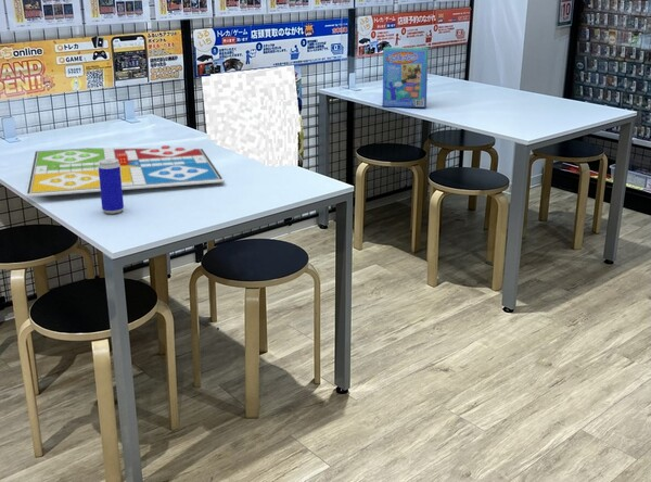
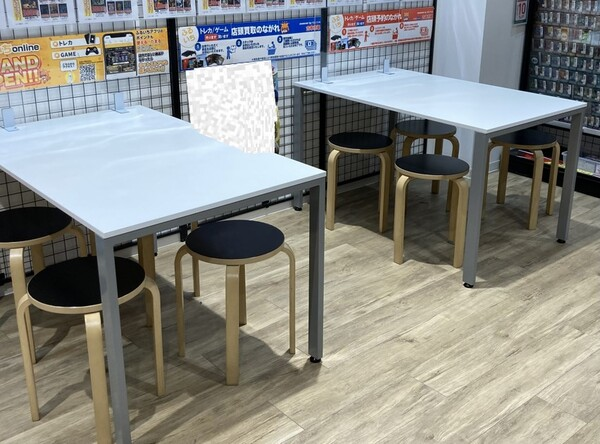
- game box [381,47,430,109]
- gameboard [25,144,226,199]
- beverage can [98,158,125,215]
